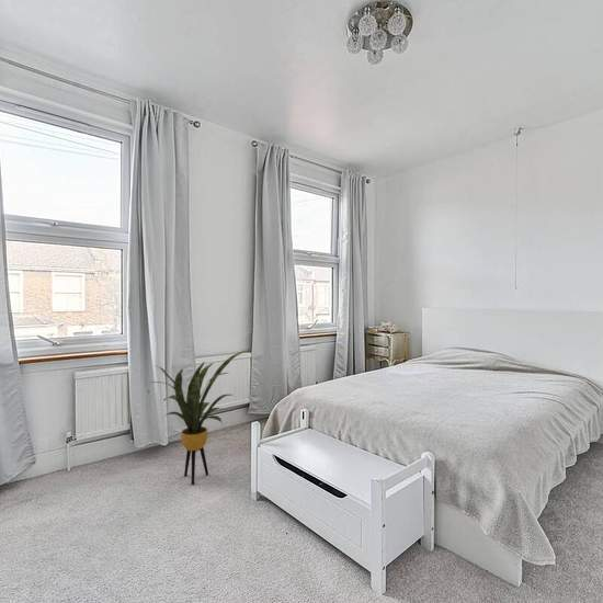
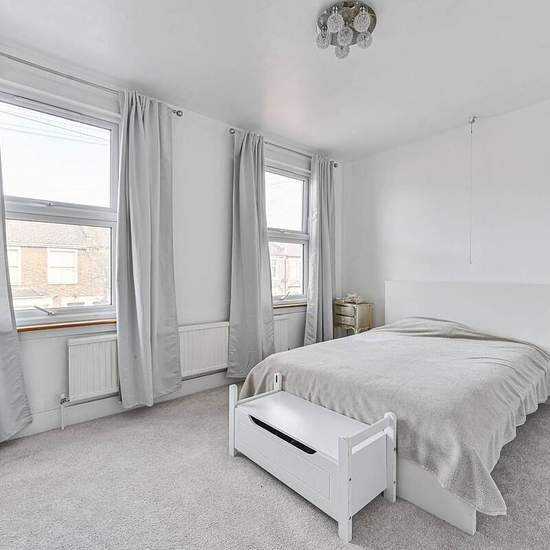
- house plant [150,350,247,486]
